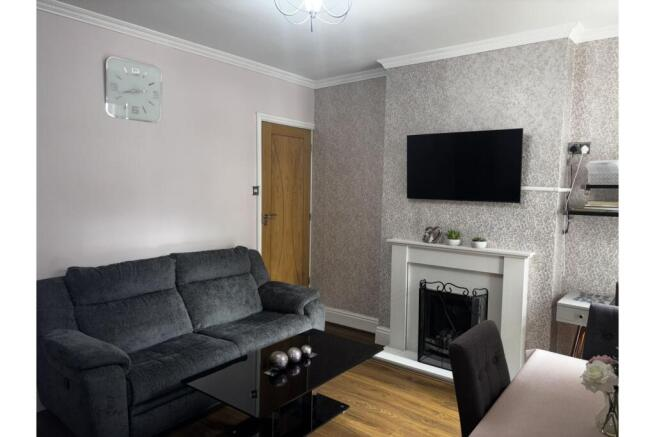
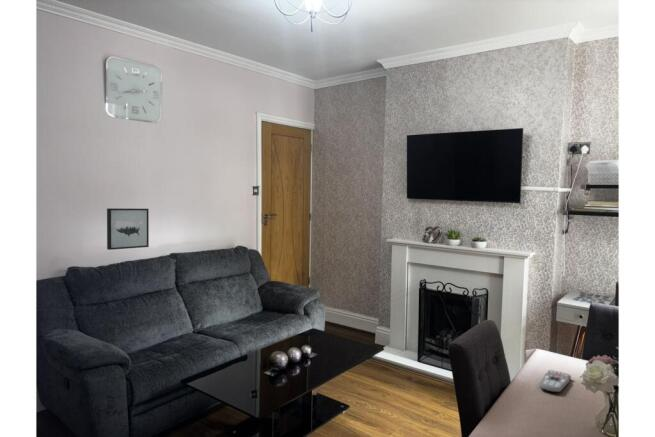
+ wall art [106,207,150,251]
+ remote control [539,369,572,393]
